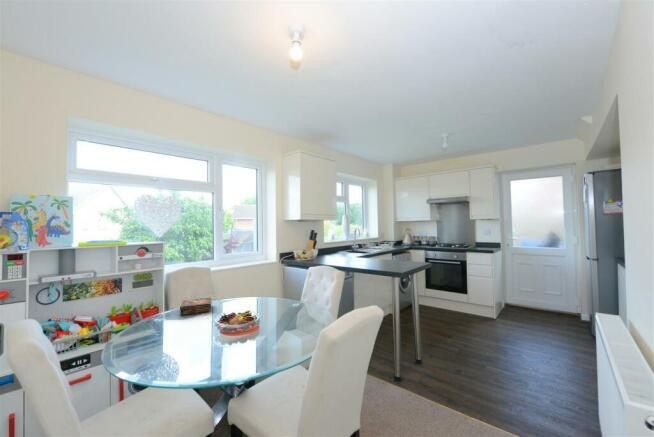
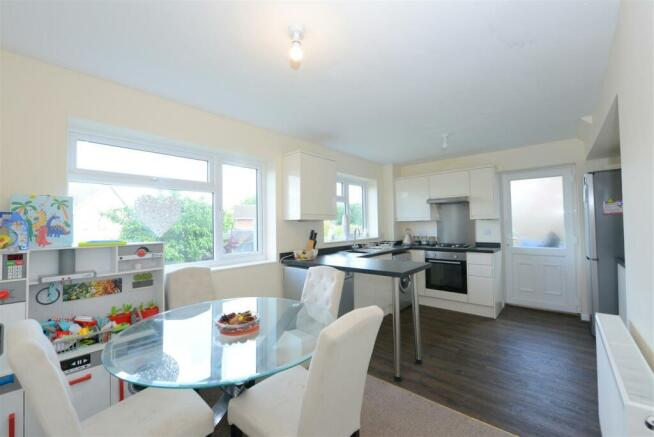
- book [179,297,213,316]
